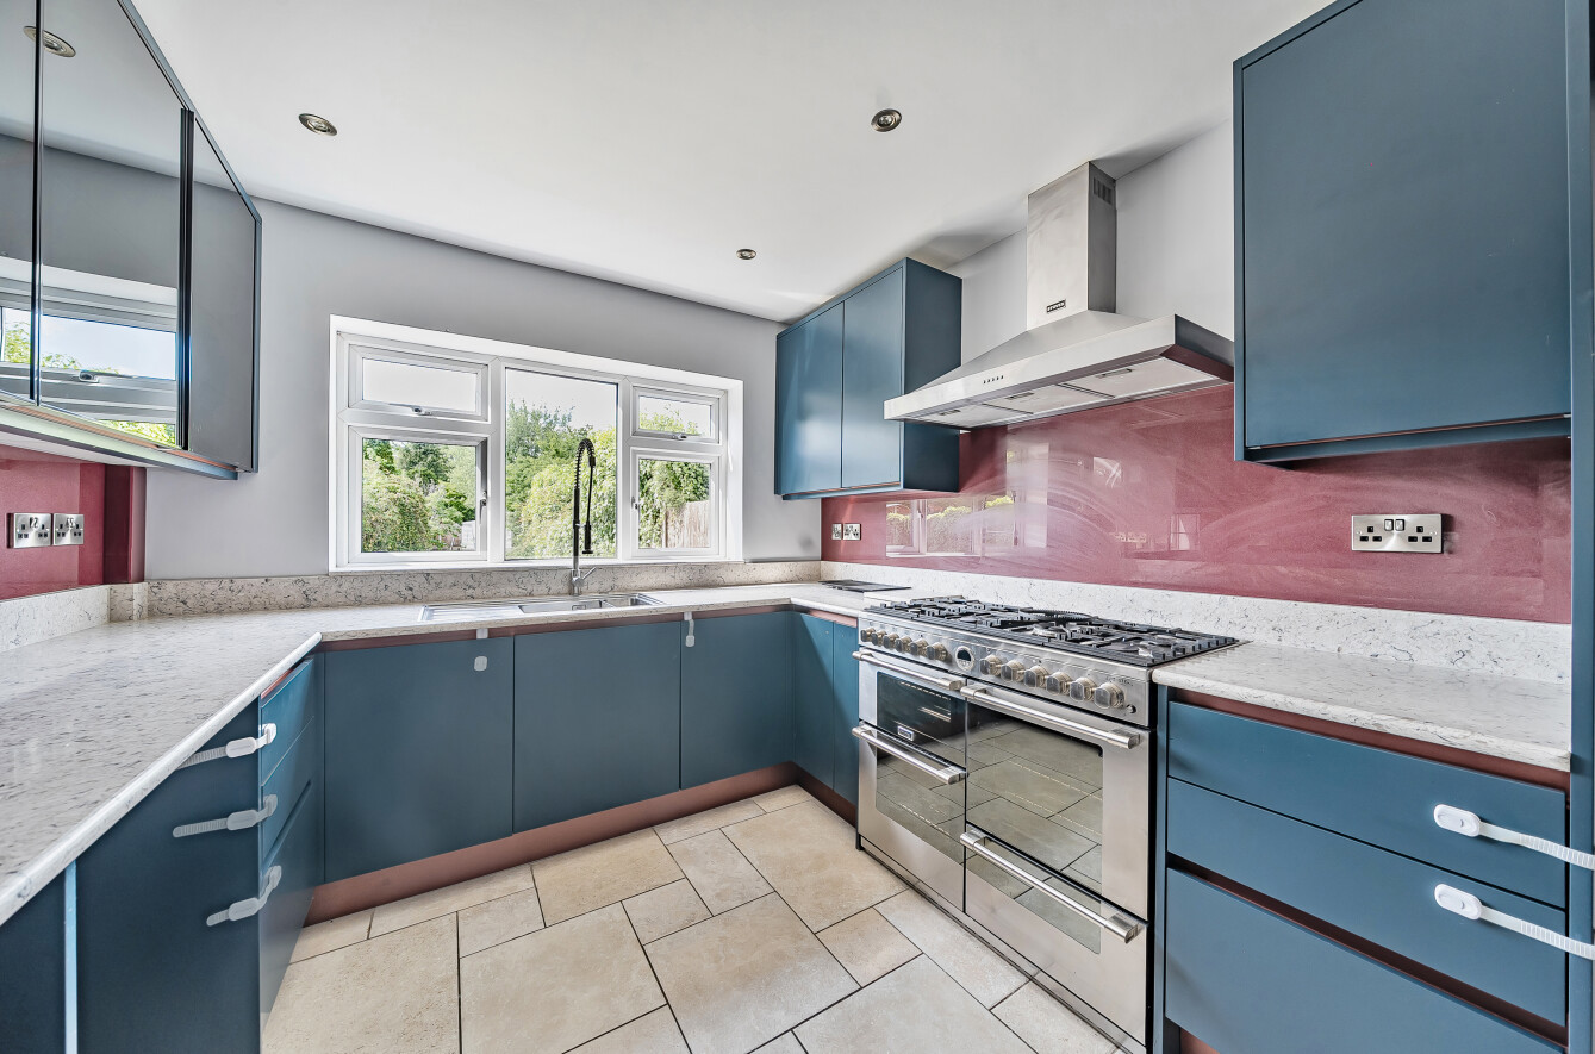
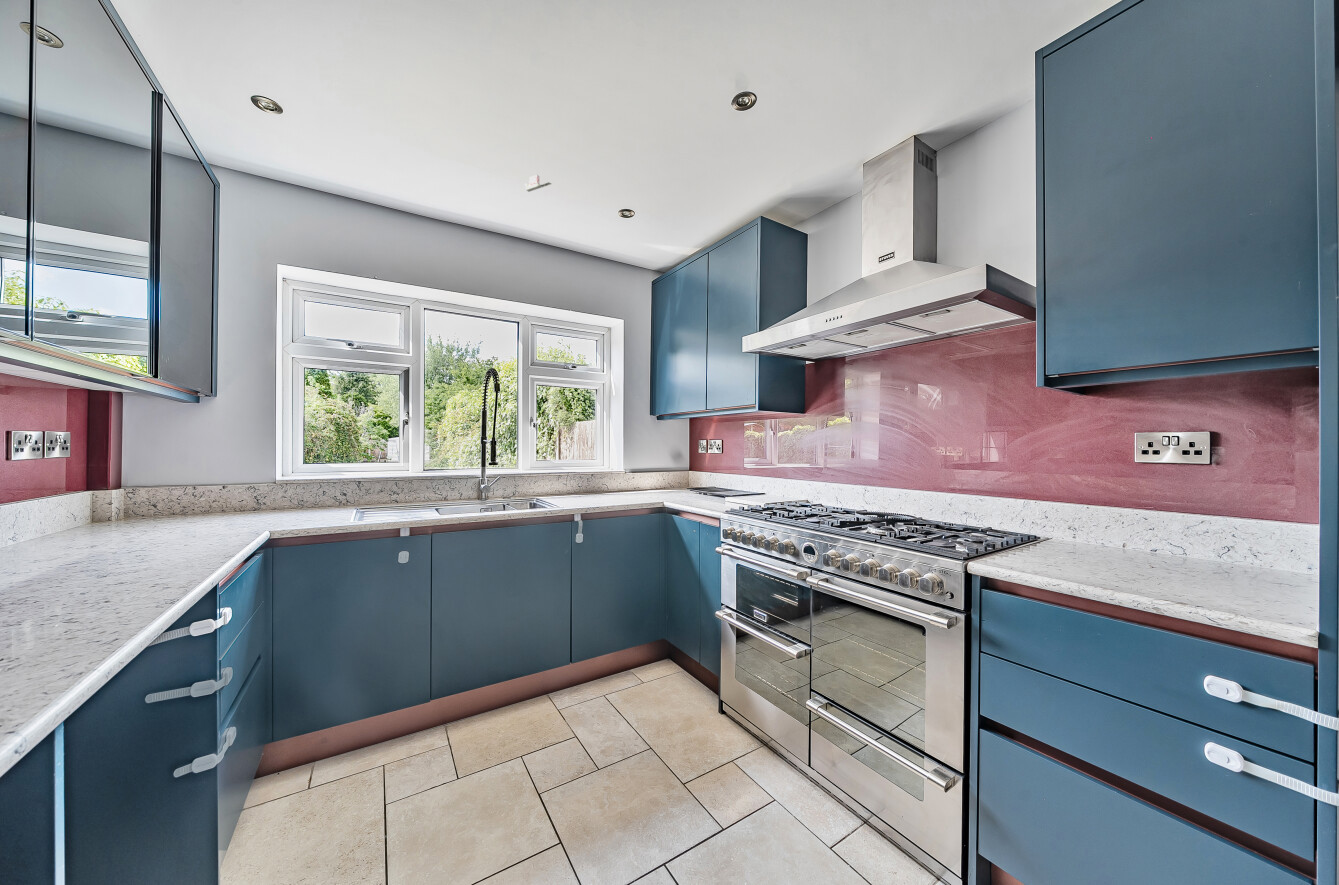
+ tape dispenser [524,174,552,193]
